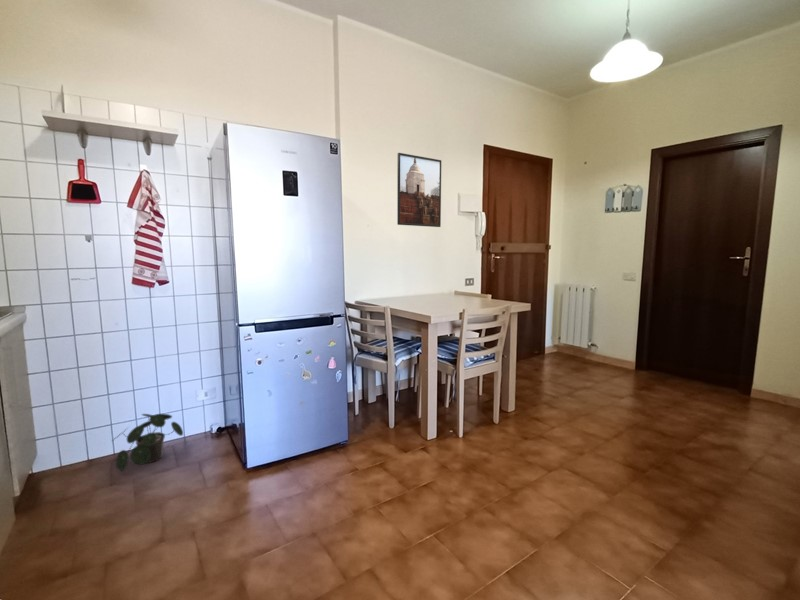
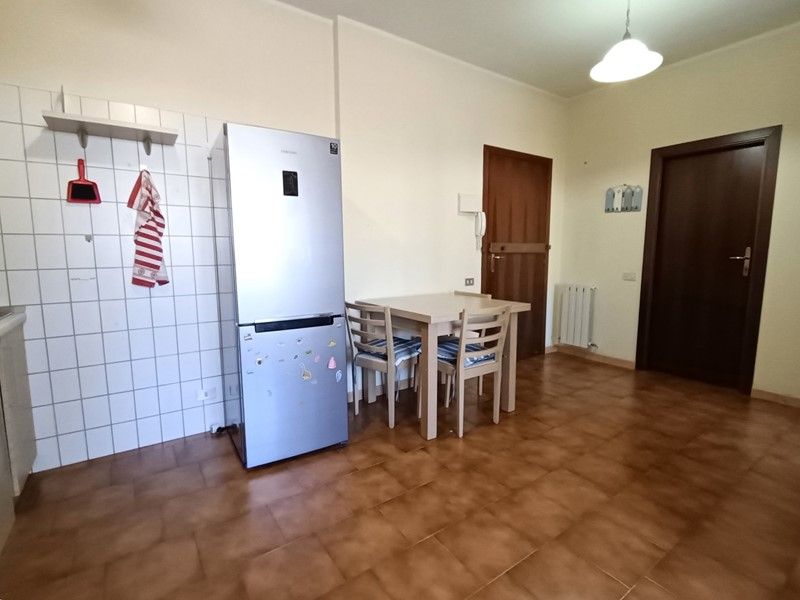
- potted plant [110,413,184,472]
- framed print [396,152,442,228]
